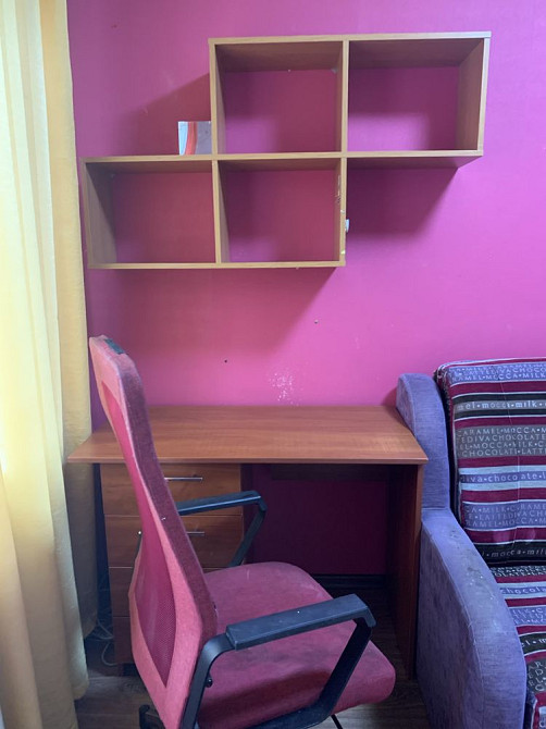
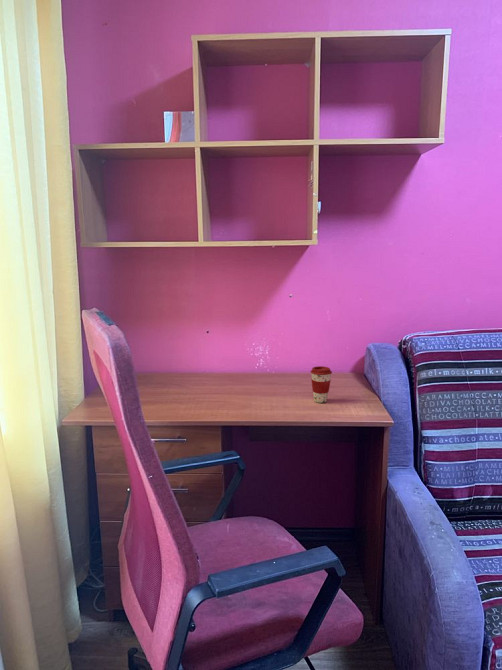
+ coffee cup [310,365,333,404]
